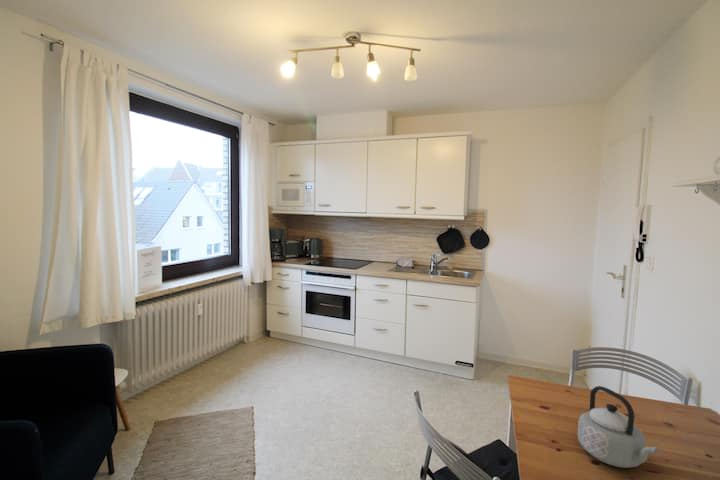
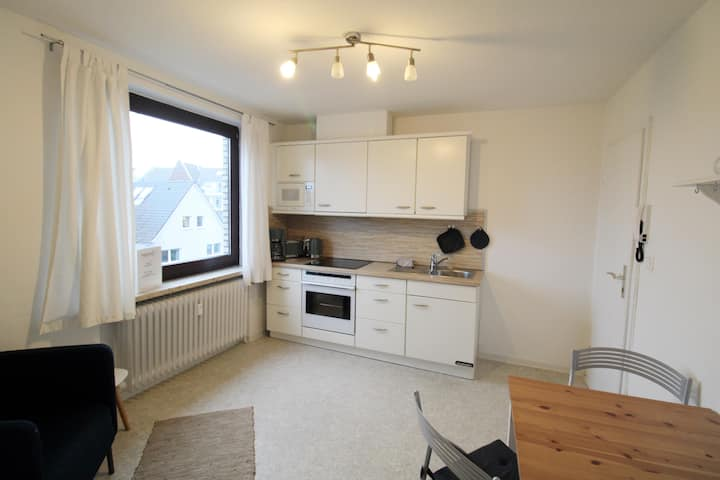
- teapot [577,385,659,469]
